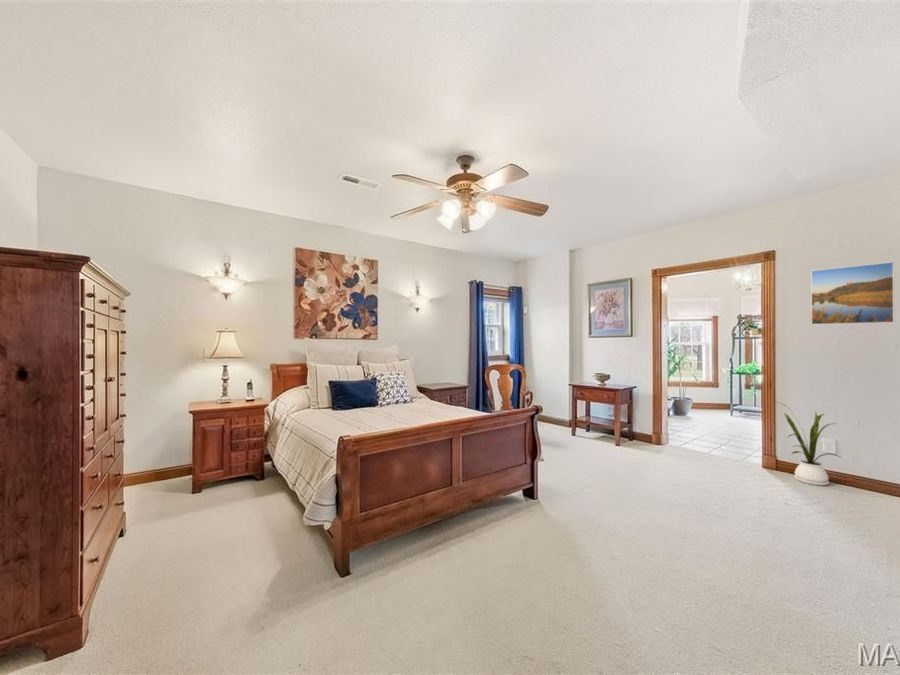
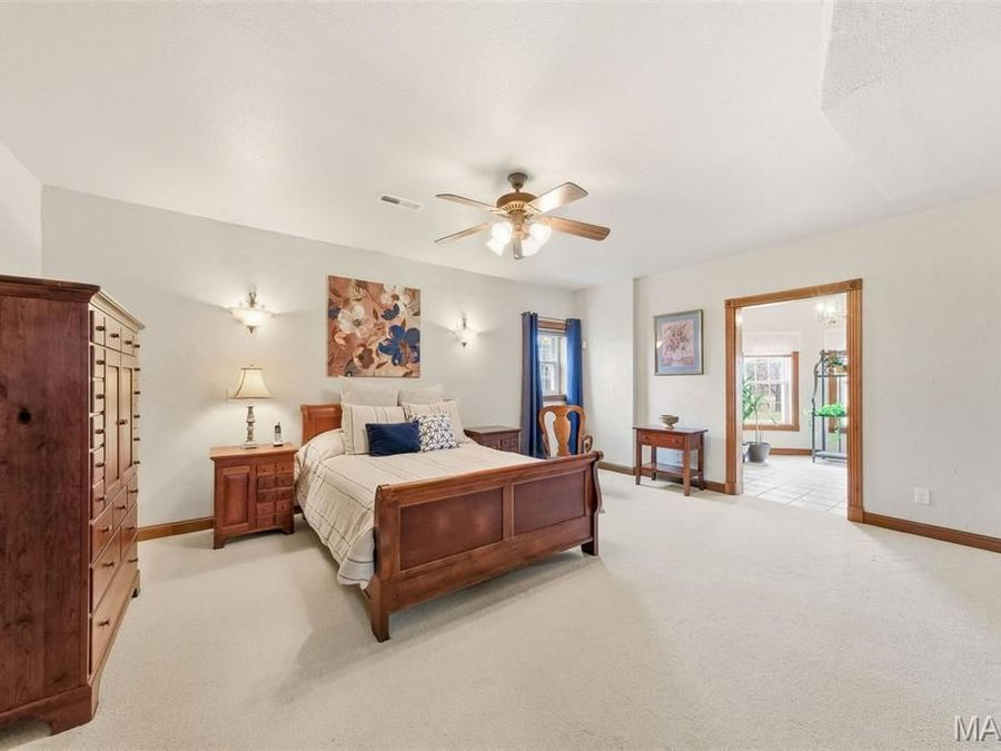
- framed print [810,261,895,326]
- house plant [776,401,842,487]
